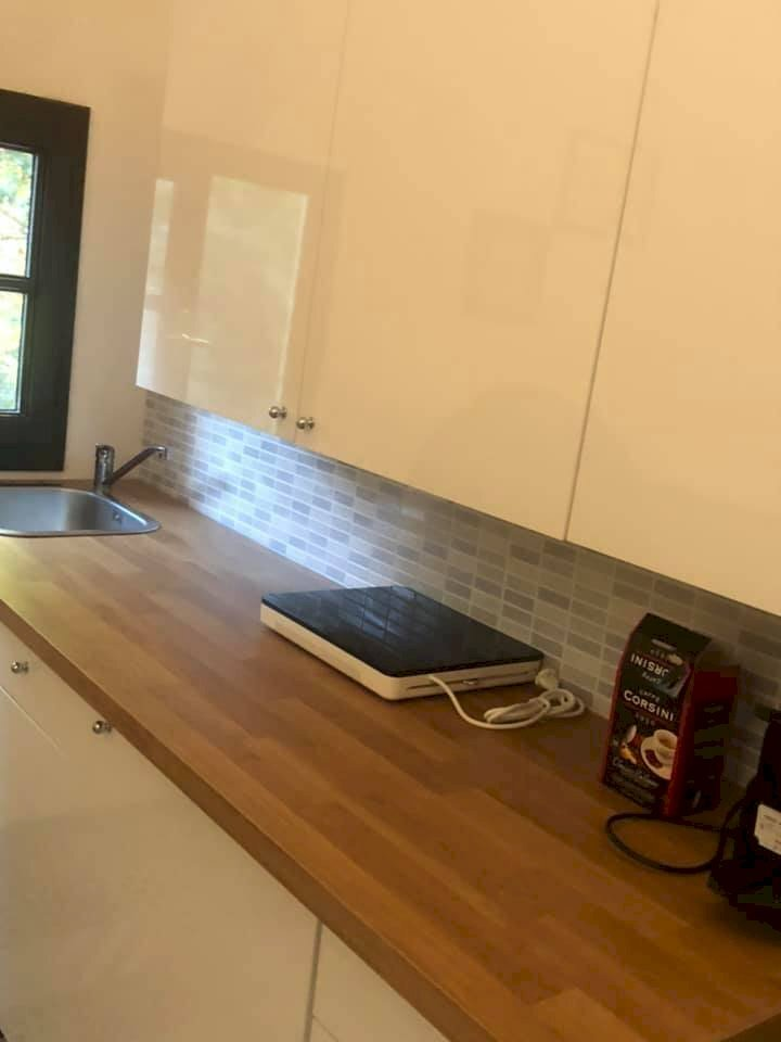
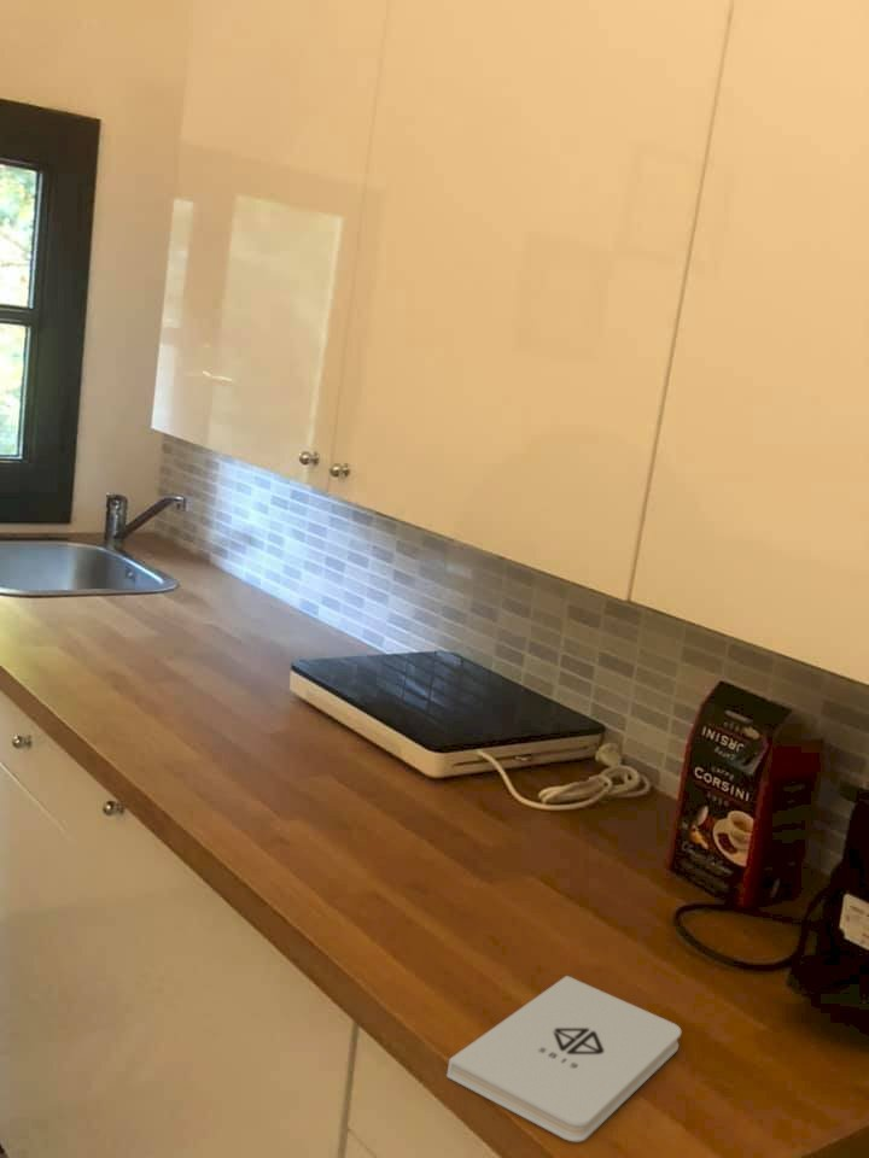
+ notepad [445,975,682,1142]
